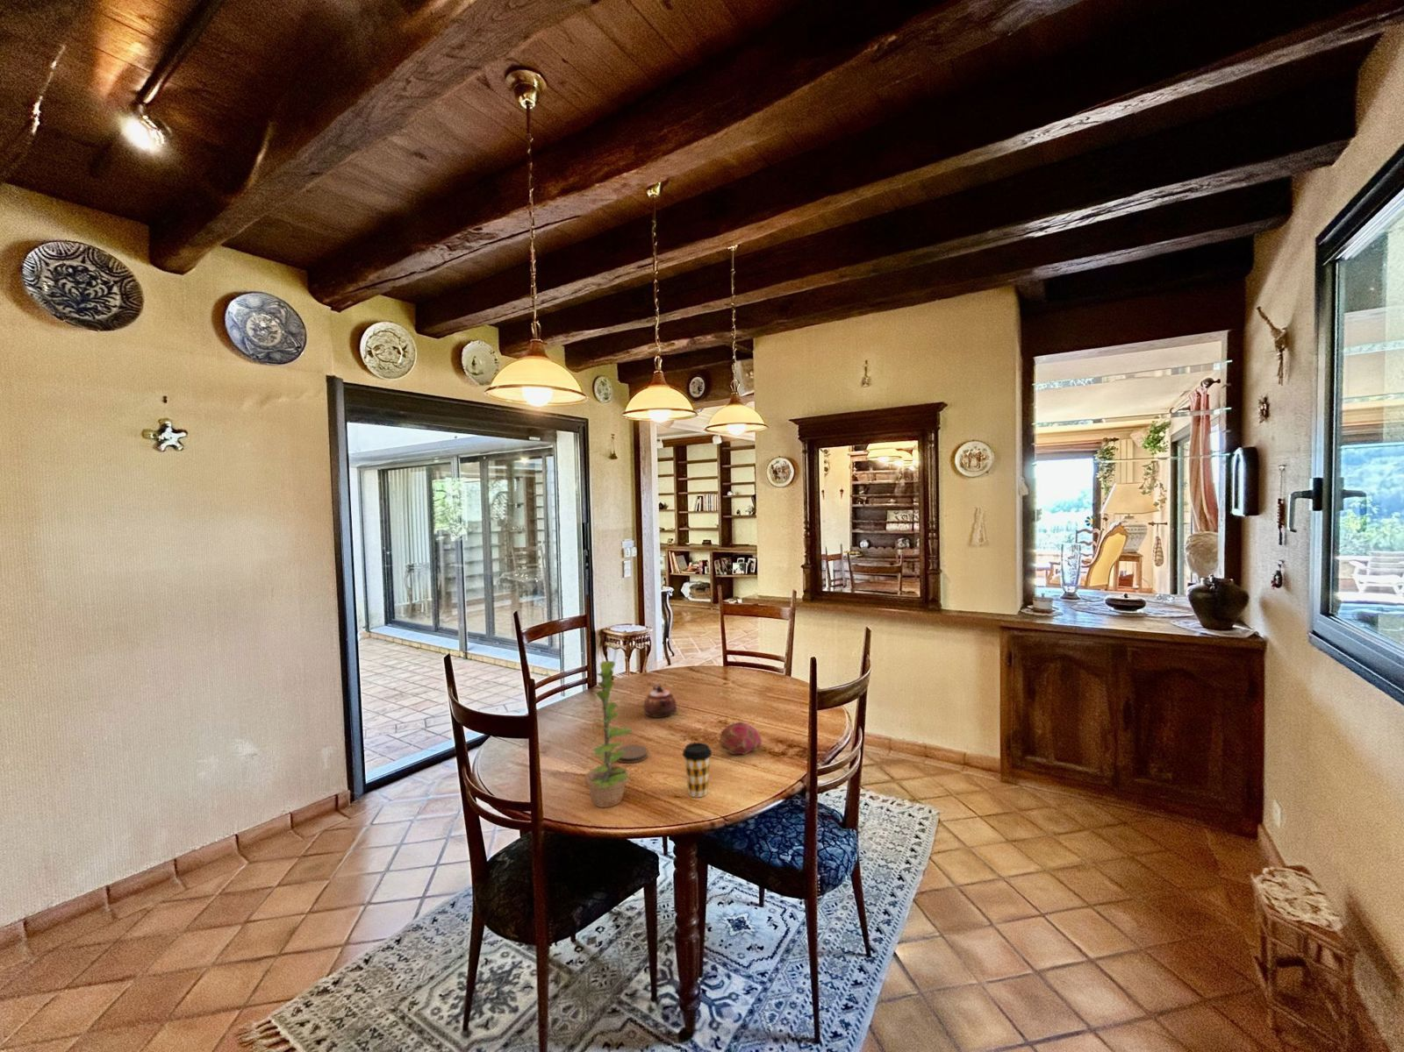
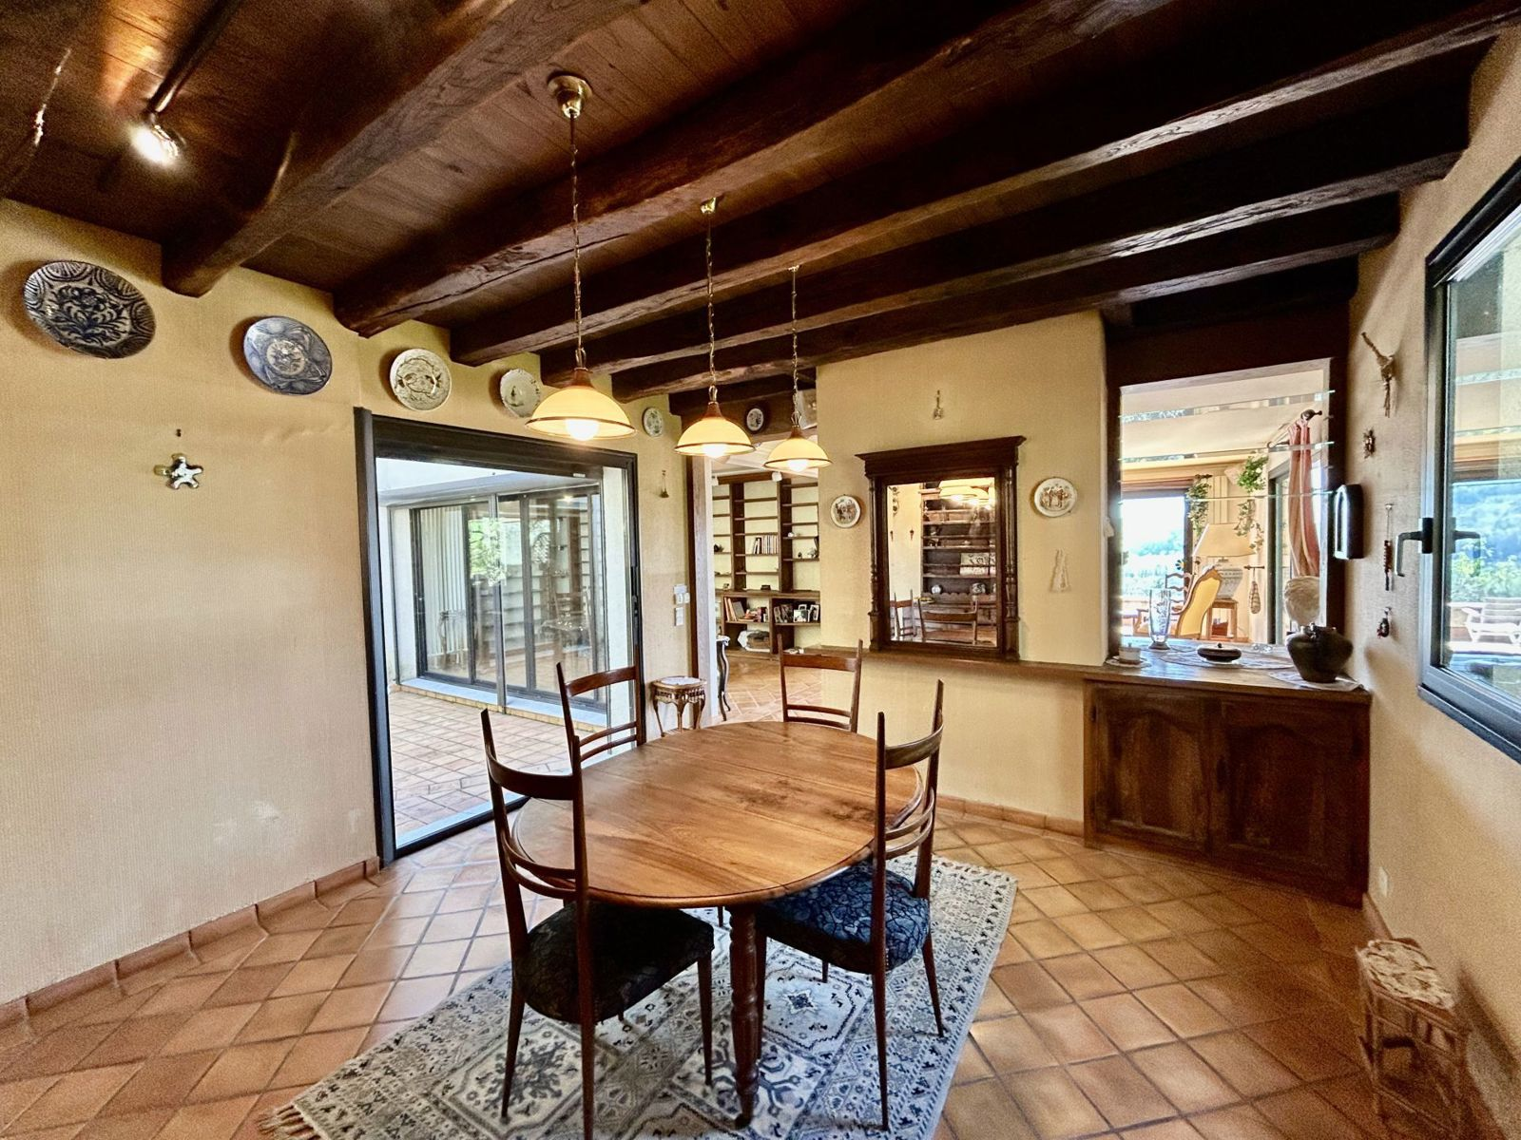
- fruit [719,722,764,755]
- coffee cup [682,741,713,798]
- plant [584,660,633,808]
- coaster [615,744,649,764]
- teapot [643,684,678,719]
